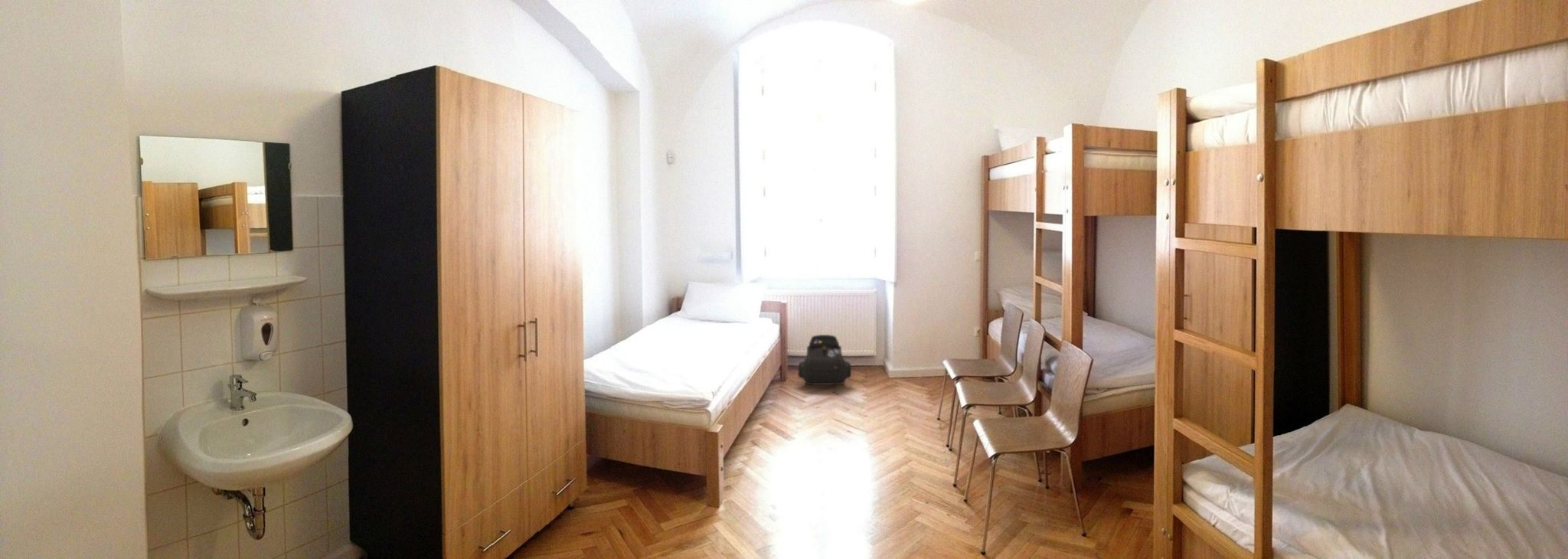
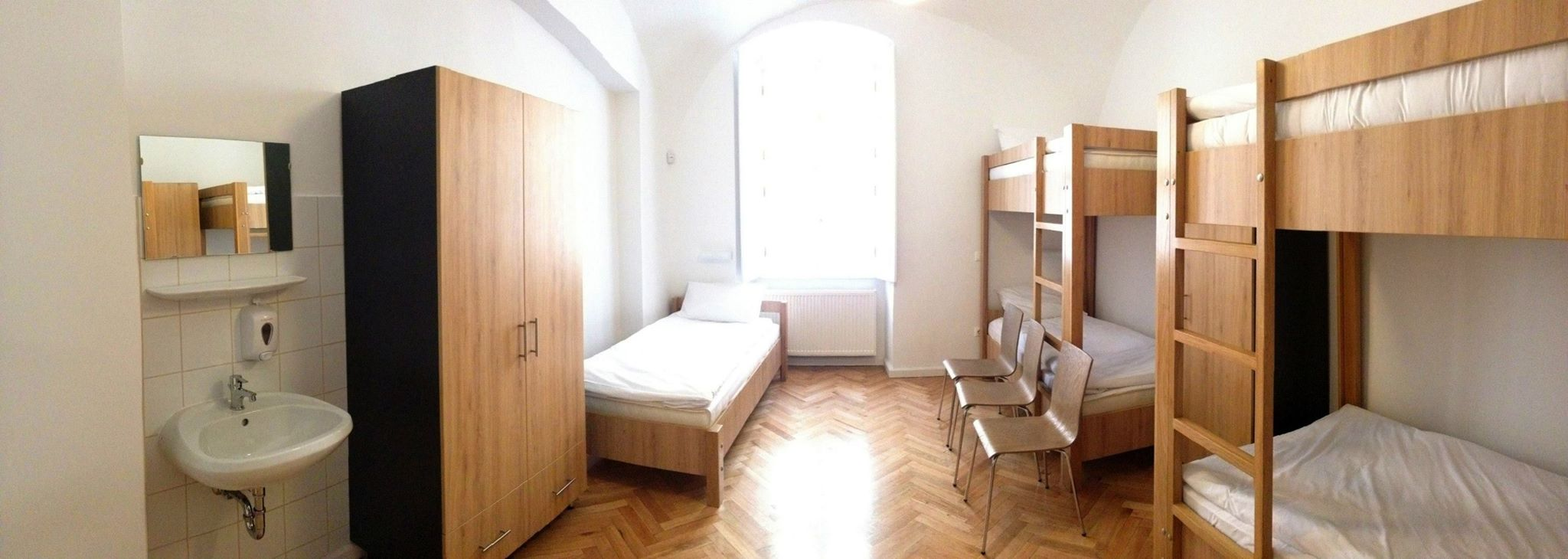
- backpack [797,334,852,386]
